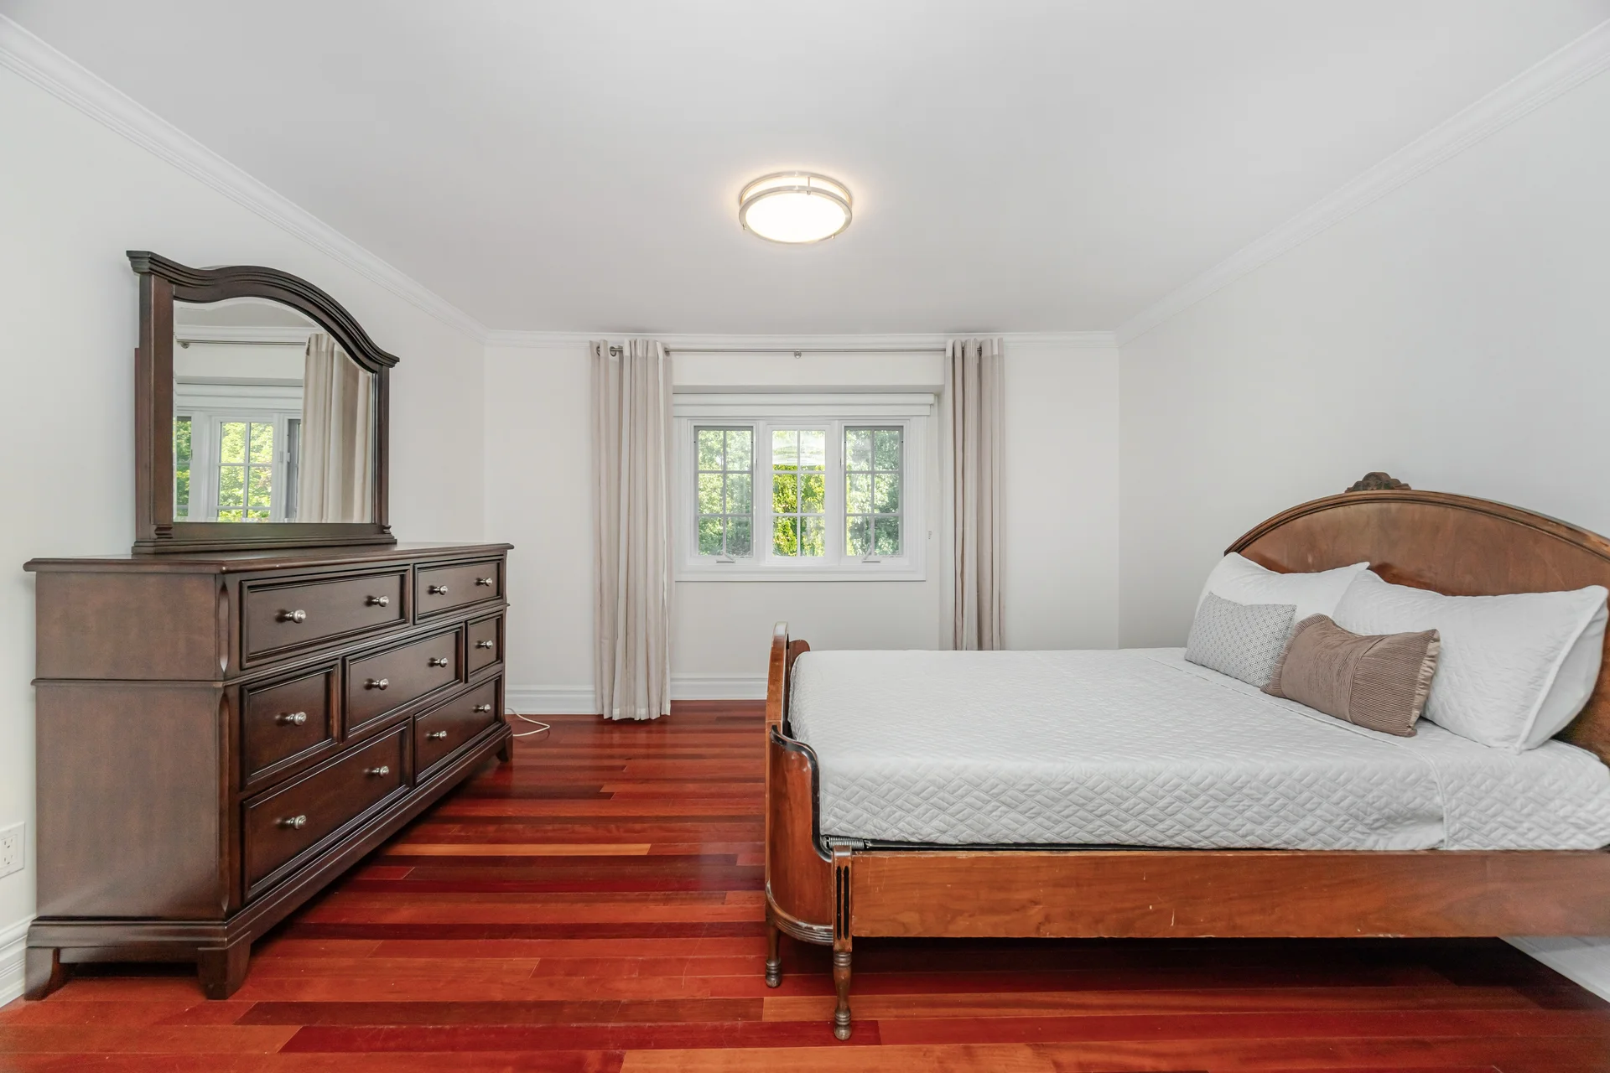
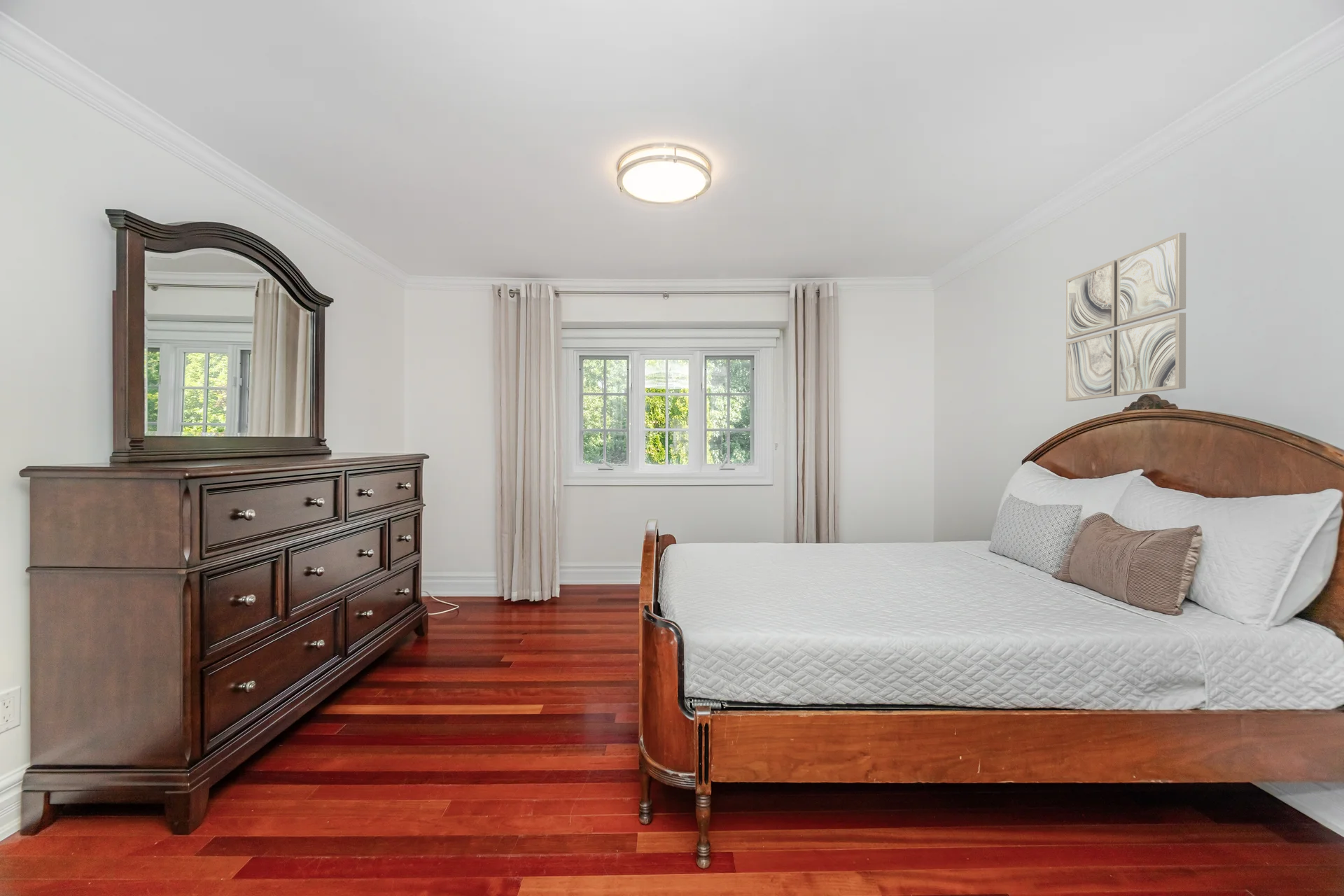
+ wall art [1065,232,1187,402]
